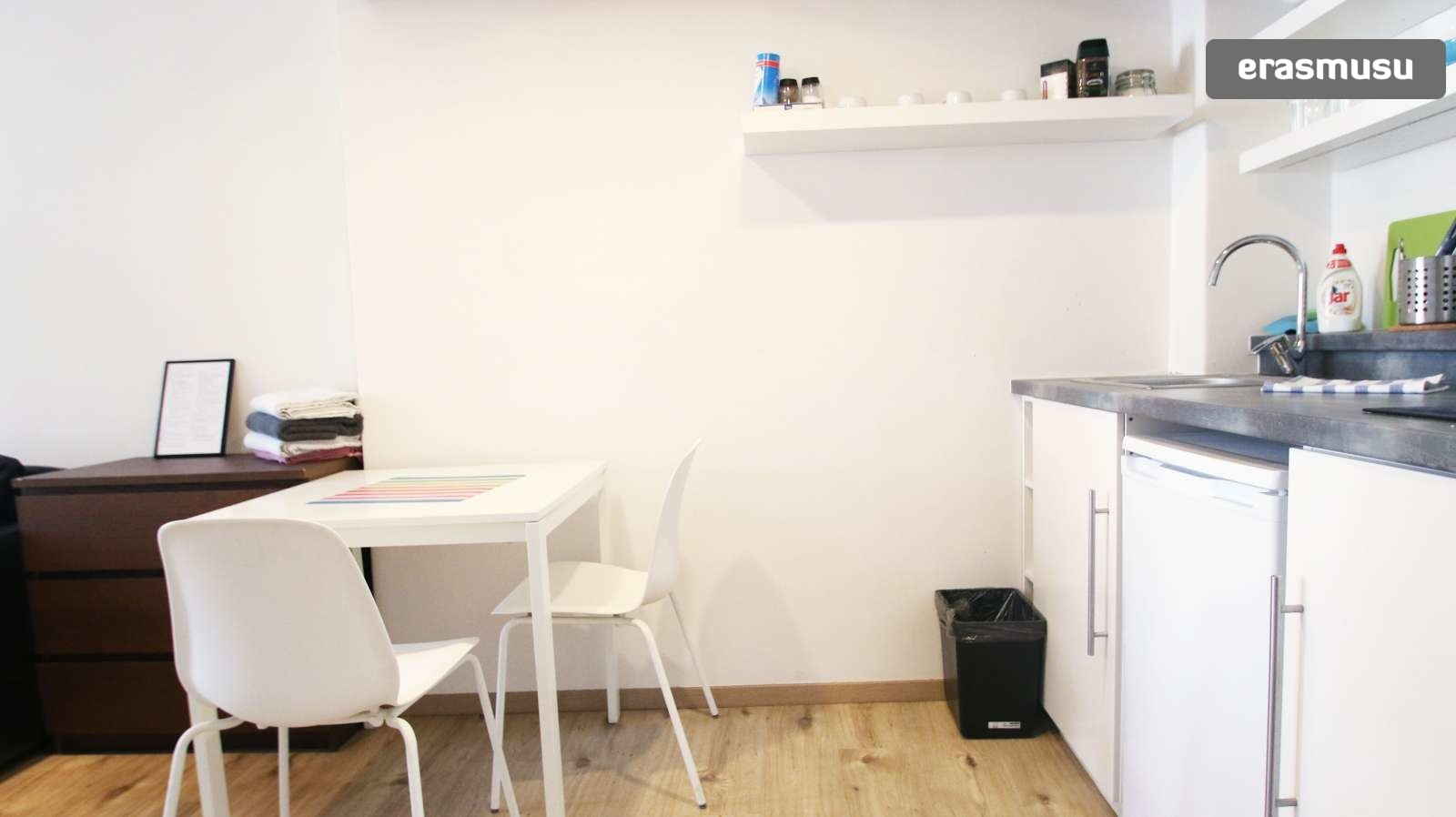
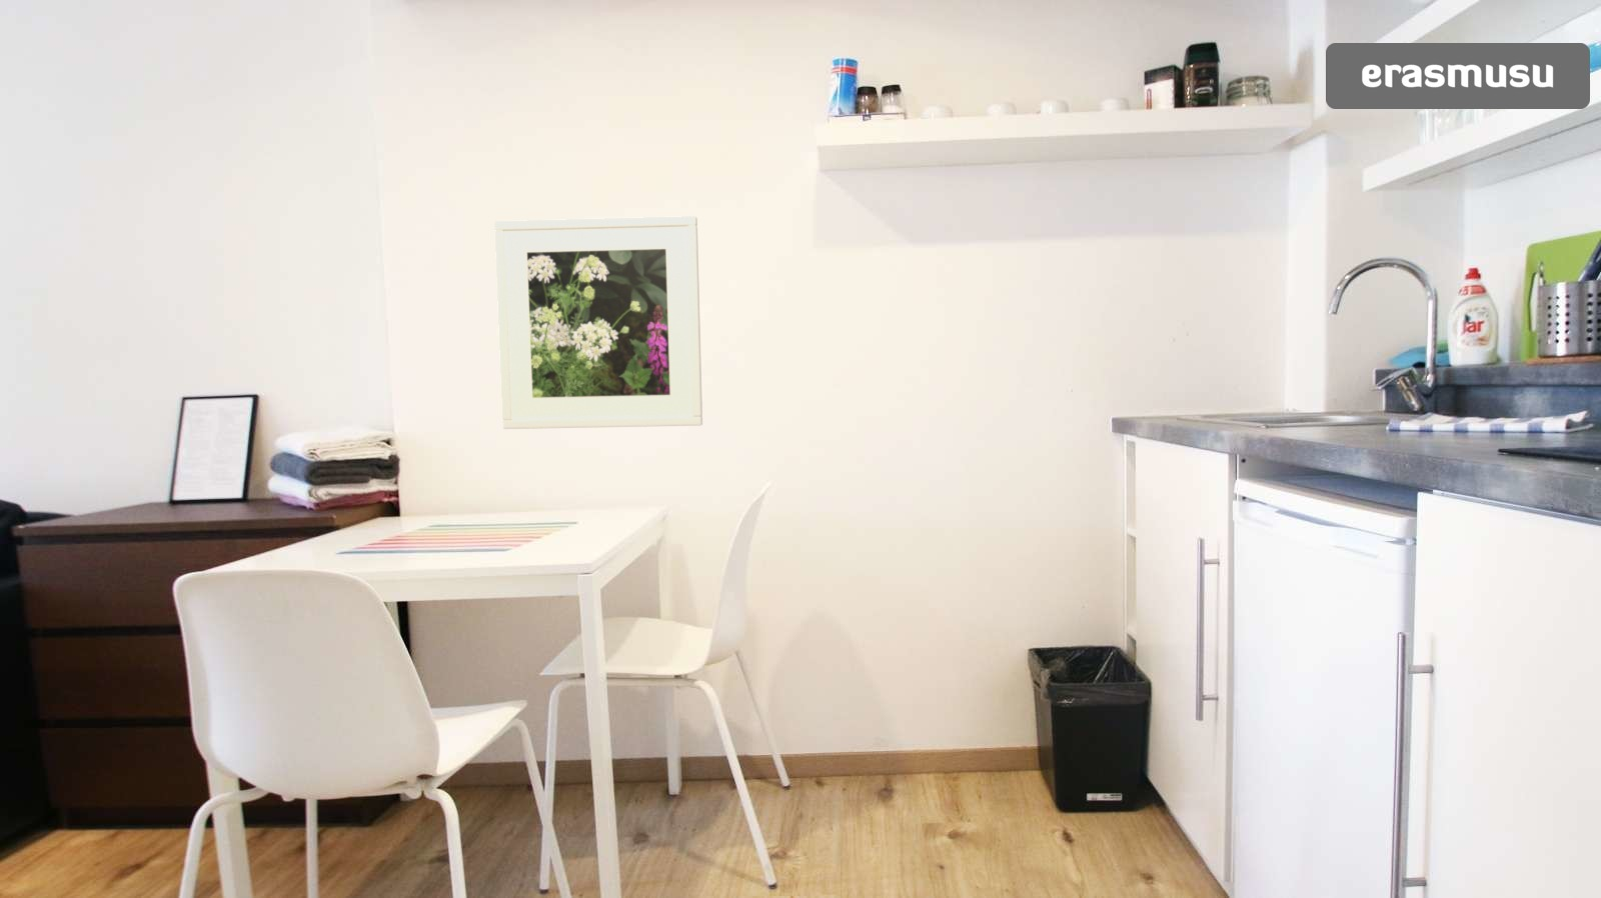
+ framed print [494,215,704,430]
